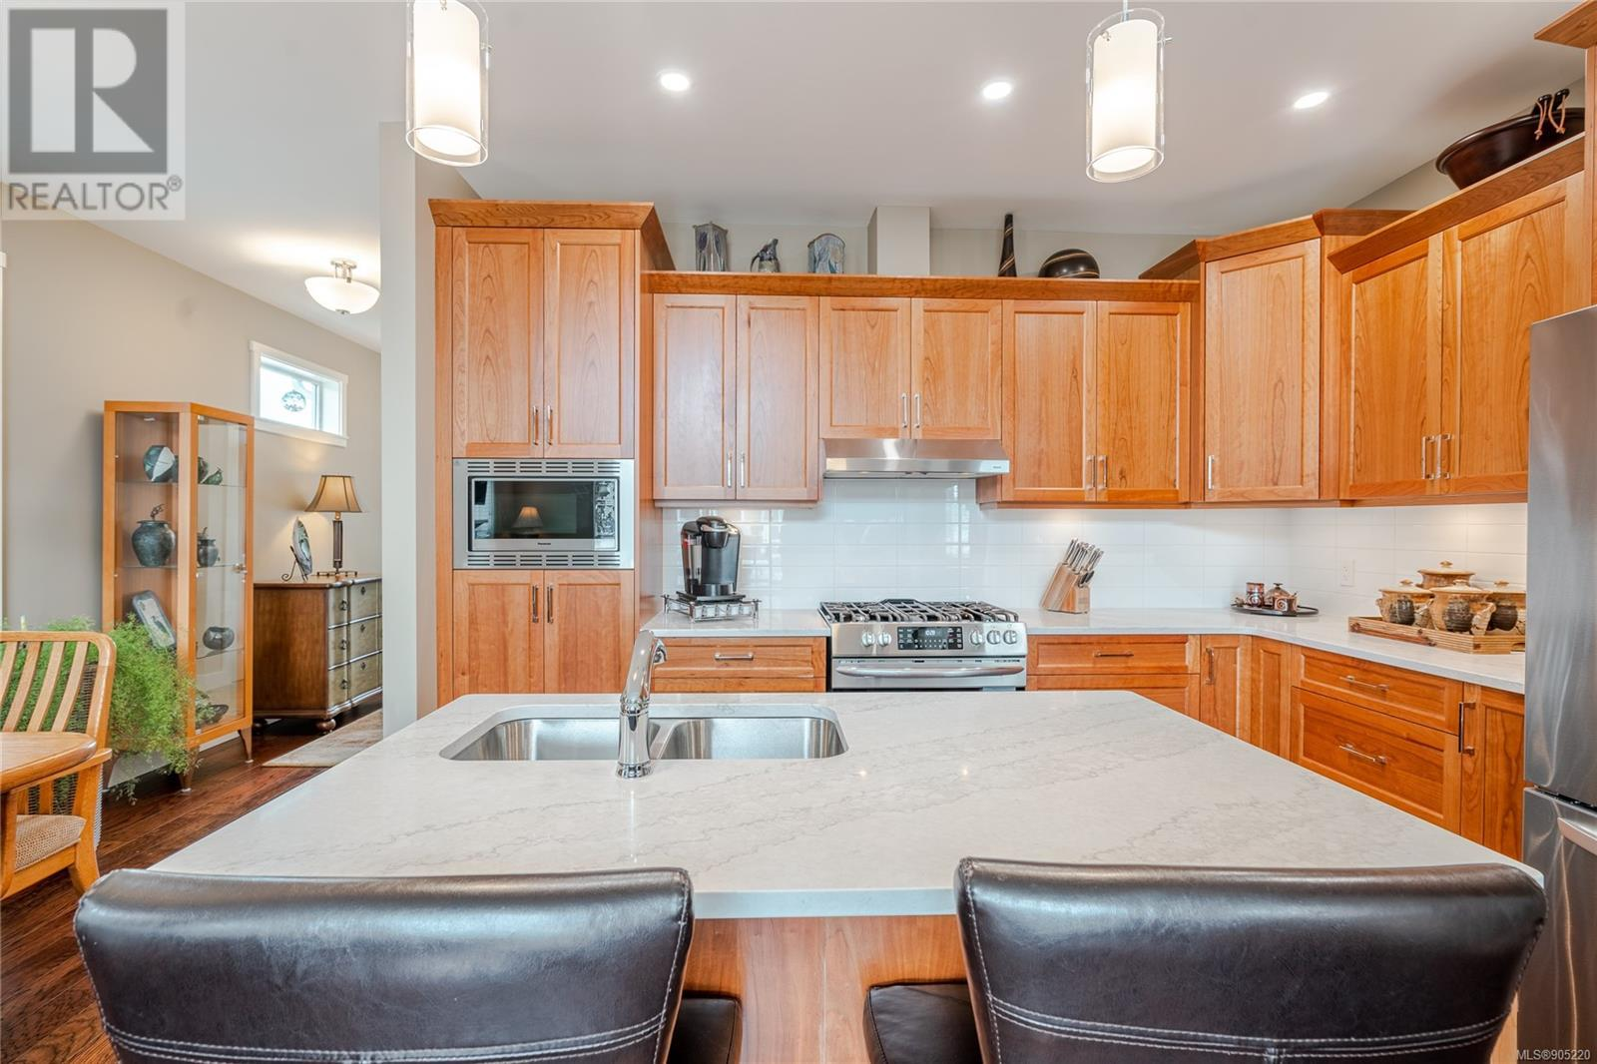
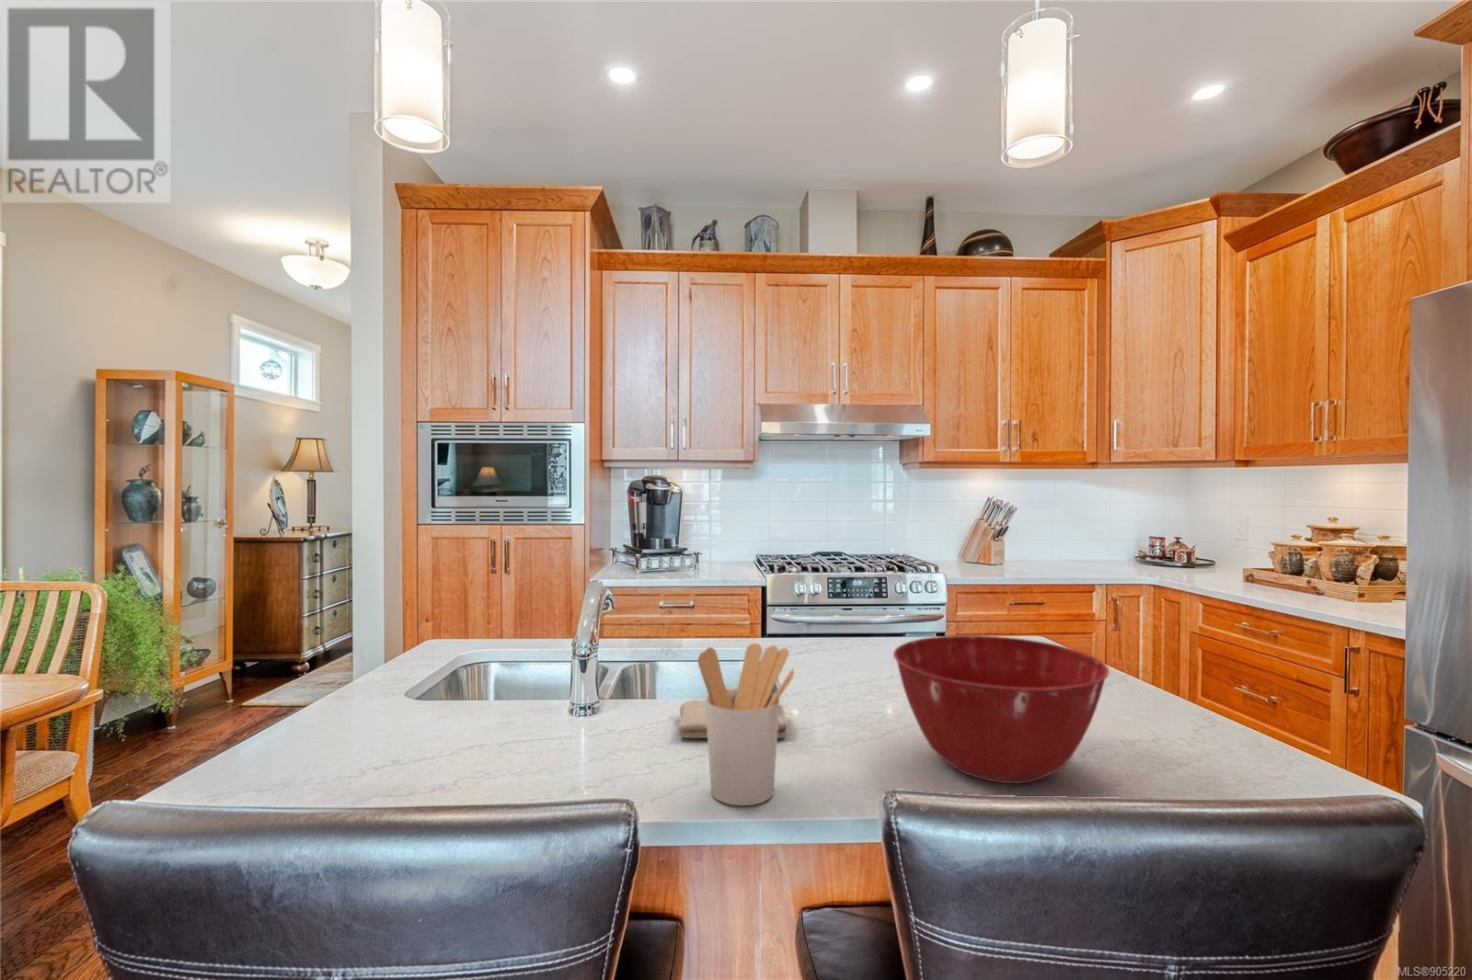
+ mixing bowl [892,634,1111,784]
+ utensil holder [696,643,796,806]
+ washcloth [677,699,790,739]
